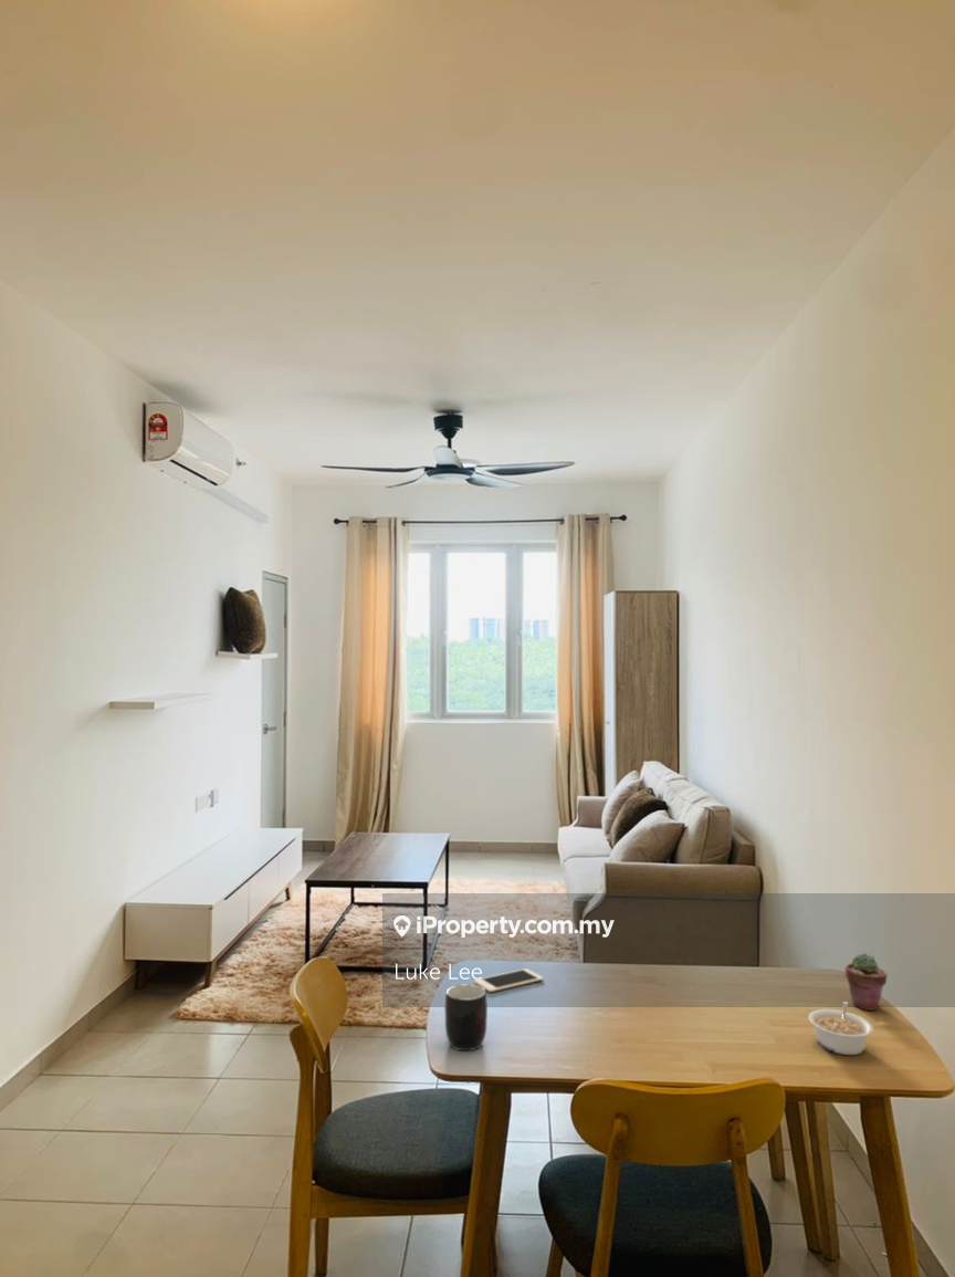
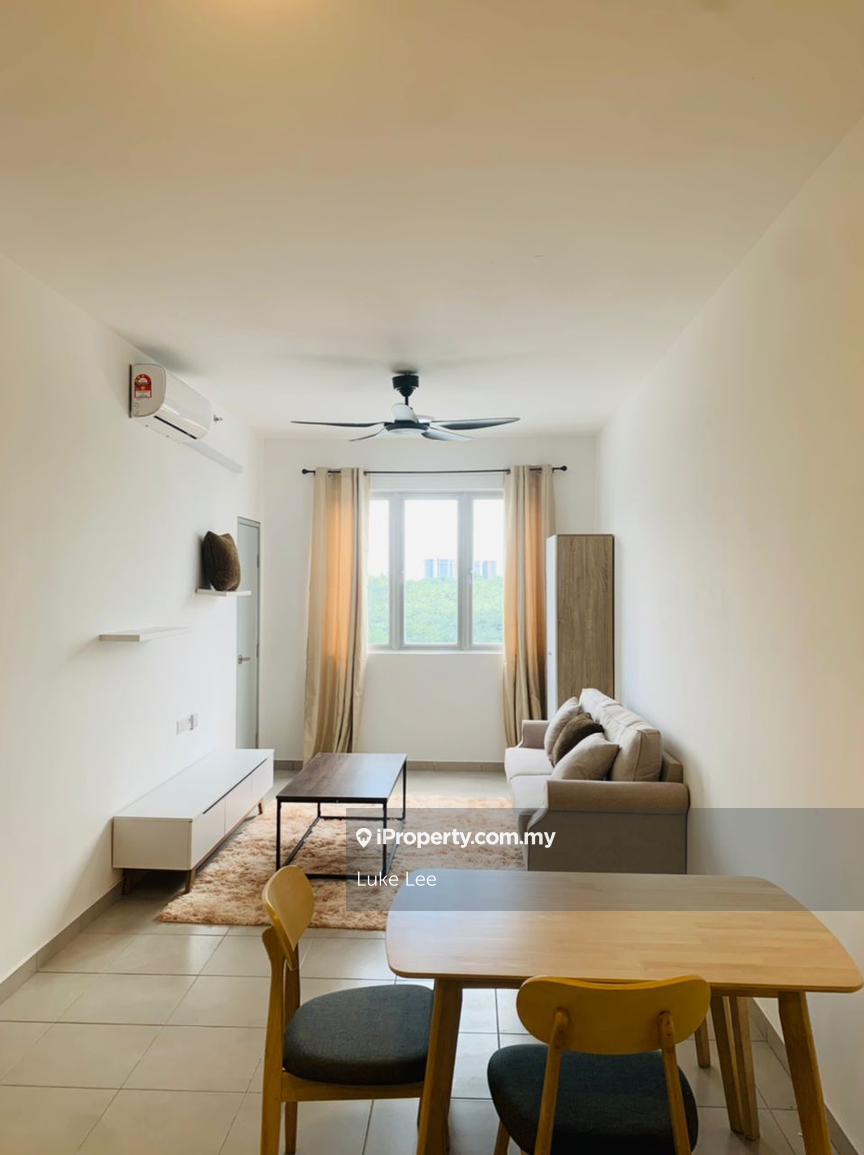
- legume [807,1001,874,1056]
- cell phone [473,967,545,993]
- mug [443,983,489,1051]
- potted succulent [843,952,888,1012]
